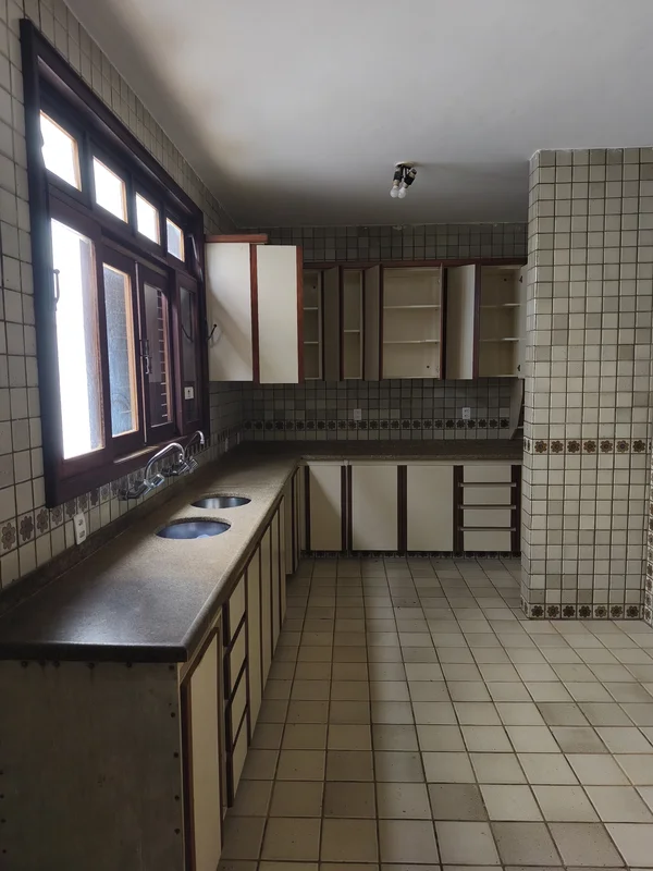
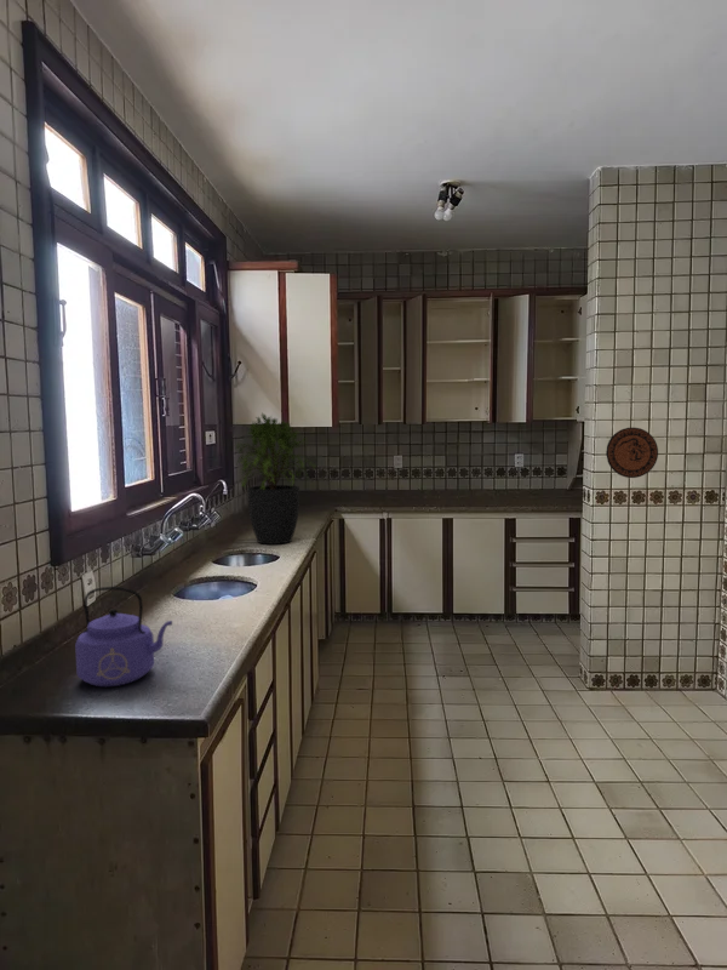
+ potted plant [231,411,316,546]
+ kettle [74,586,173,687]
+ decorative plate [605,427,659,479]
